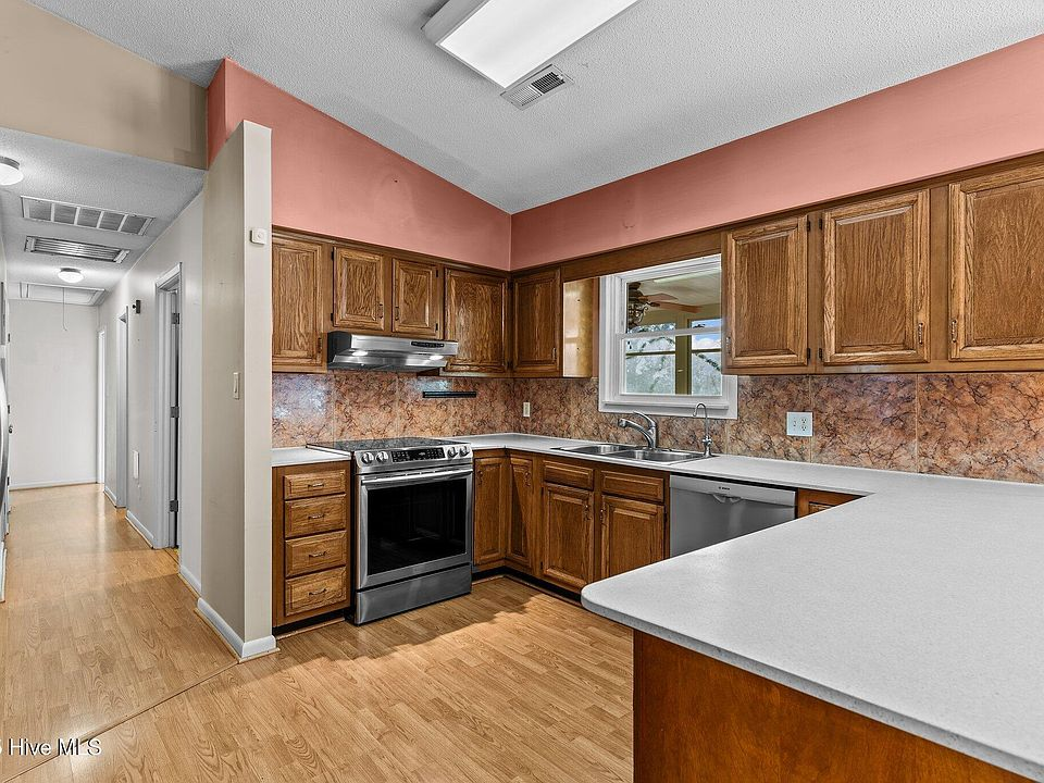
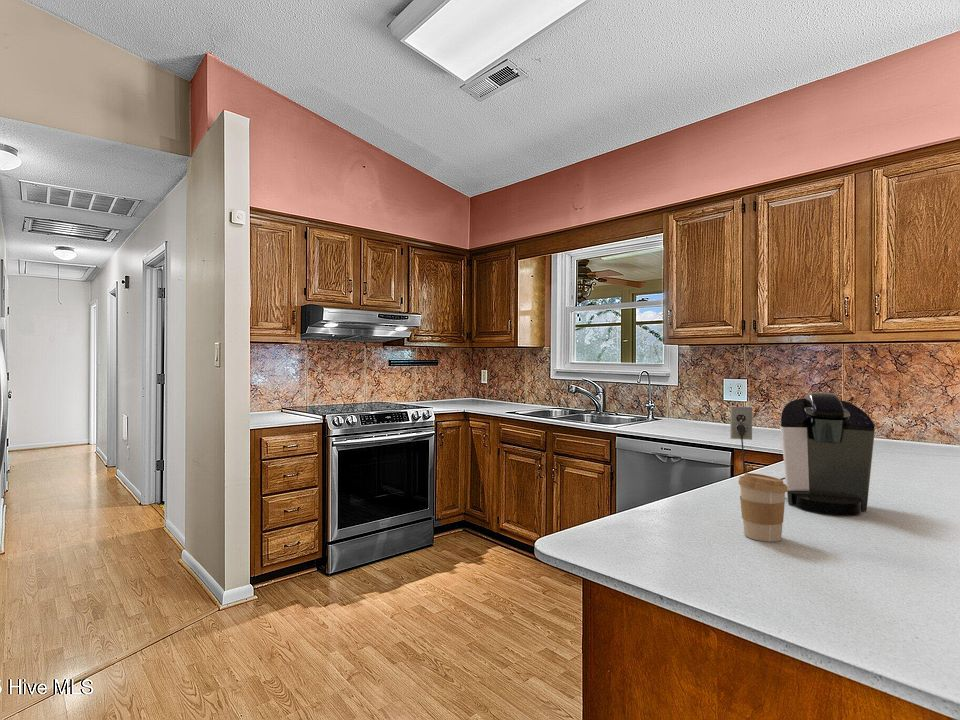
+ coffee cup [737,472,788,543]
+ coffee maker [729,391,876,517]
